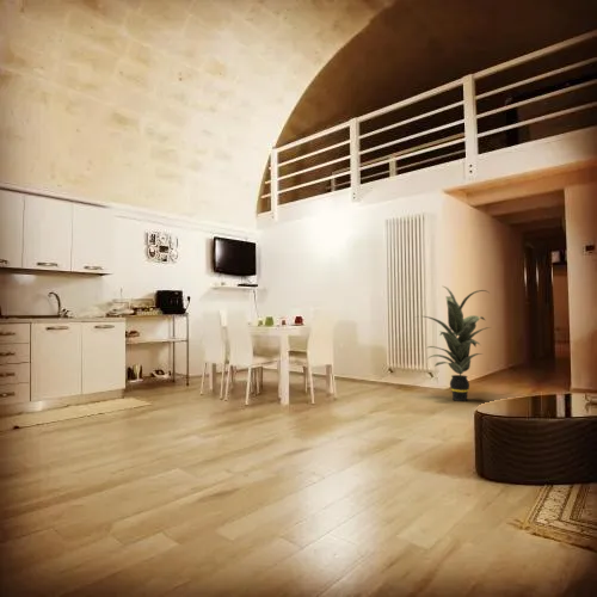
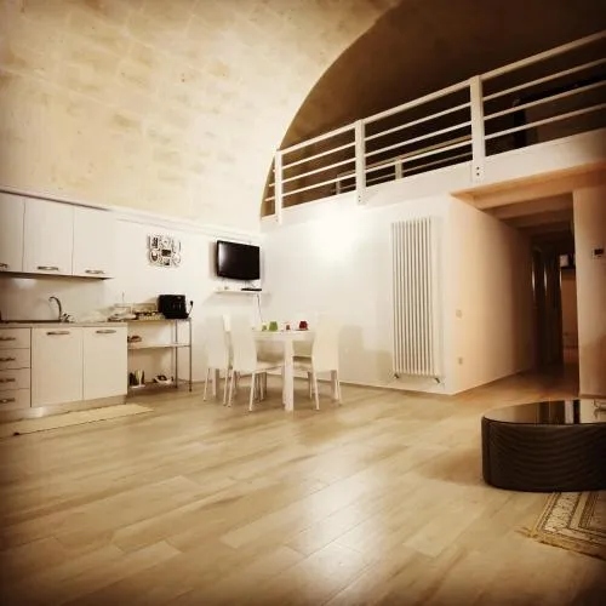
- indoor plant [414,285,493,402]
